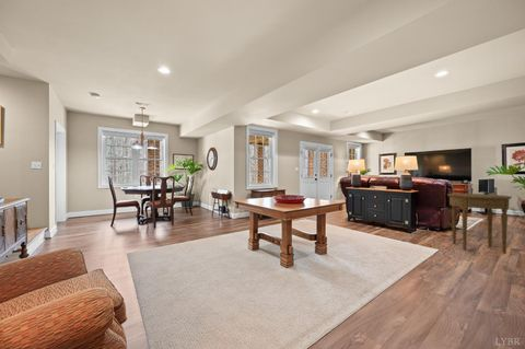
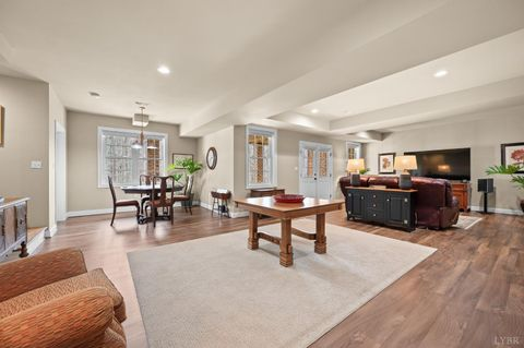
- side table [446,193,513,255]
